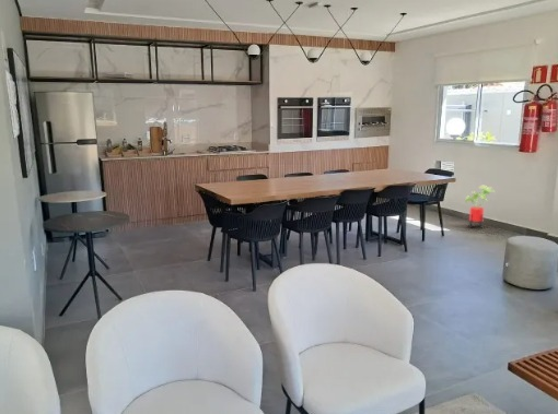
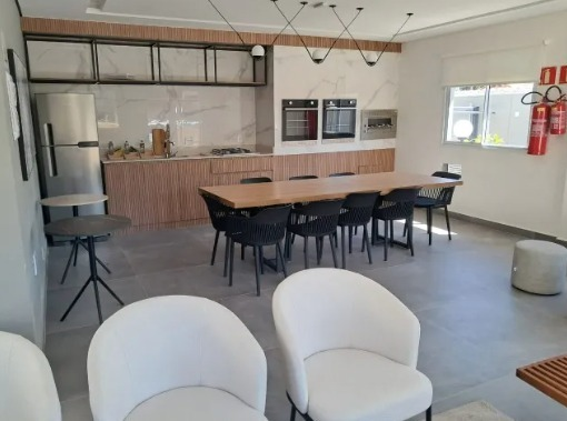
- house plant [464,185,497,229]
